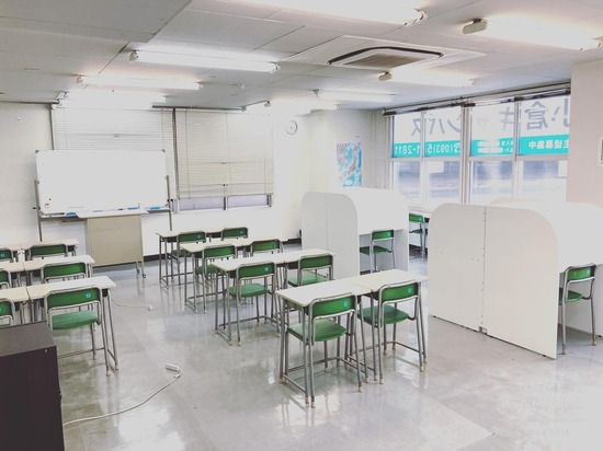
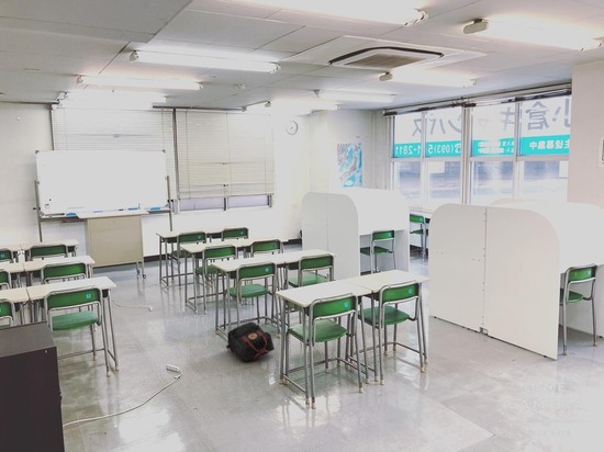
+ backpack [225,321,276,363]
